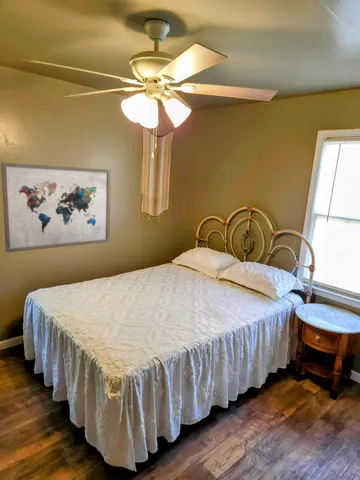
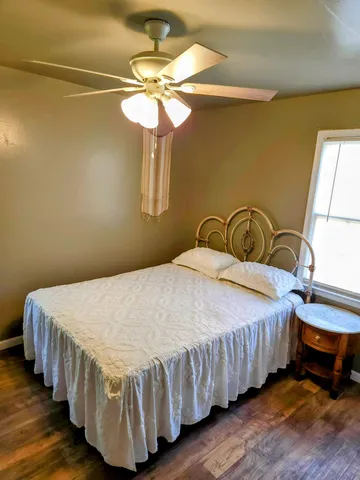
- wall art [0,161,112,254]
